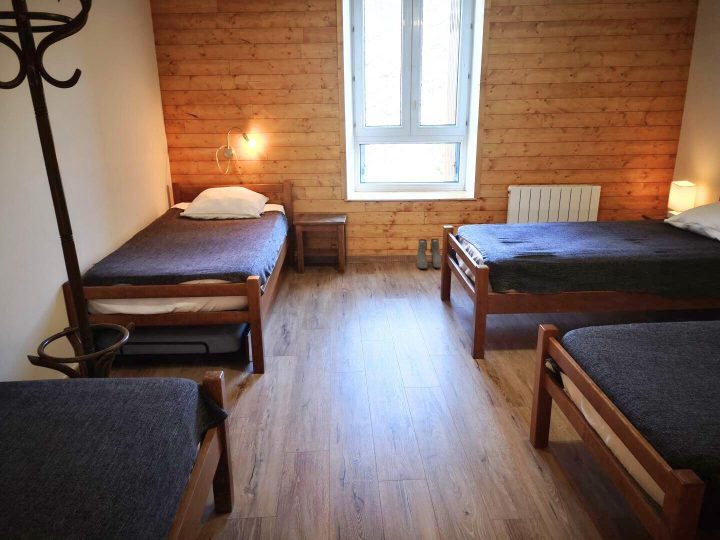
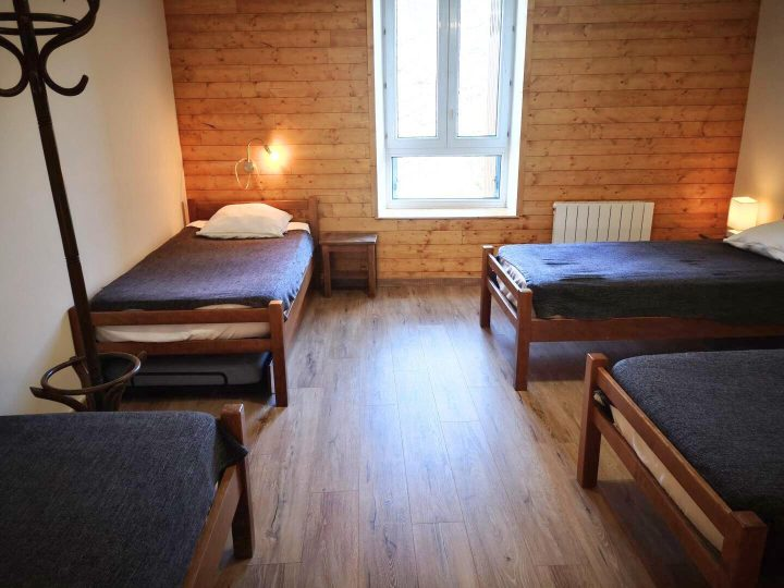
- boots [416,238,442,270]
